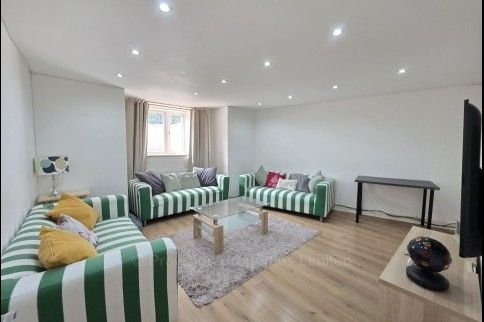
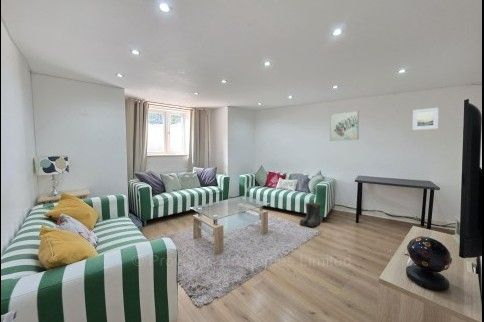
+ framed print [412,107,440,131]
+ boots [299,202,322,228]
+ wall art [329,110,360,142]
